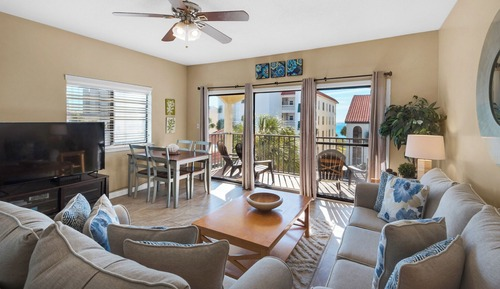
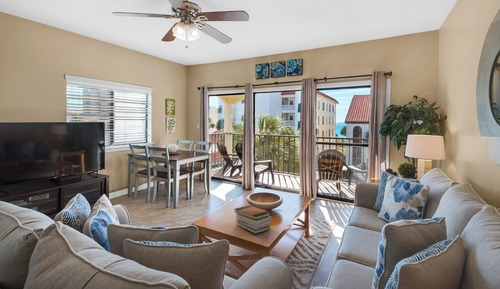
+ book stack [233,205,272,235]
